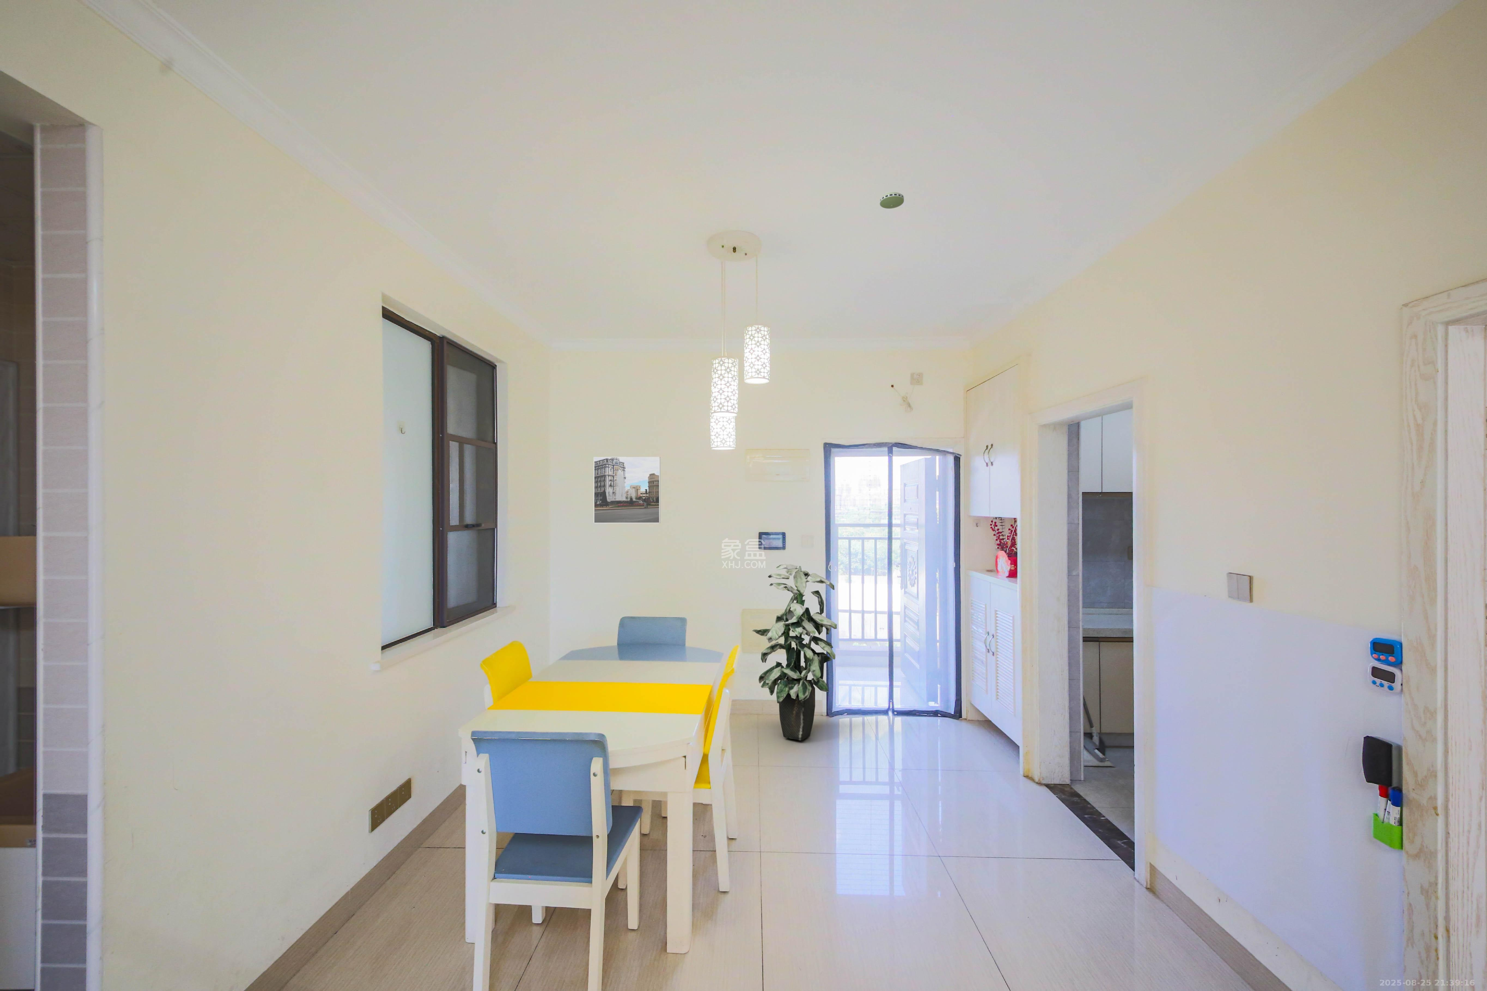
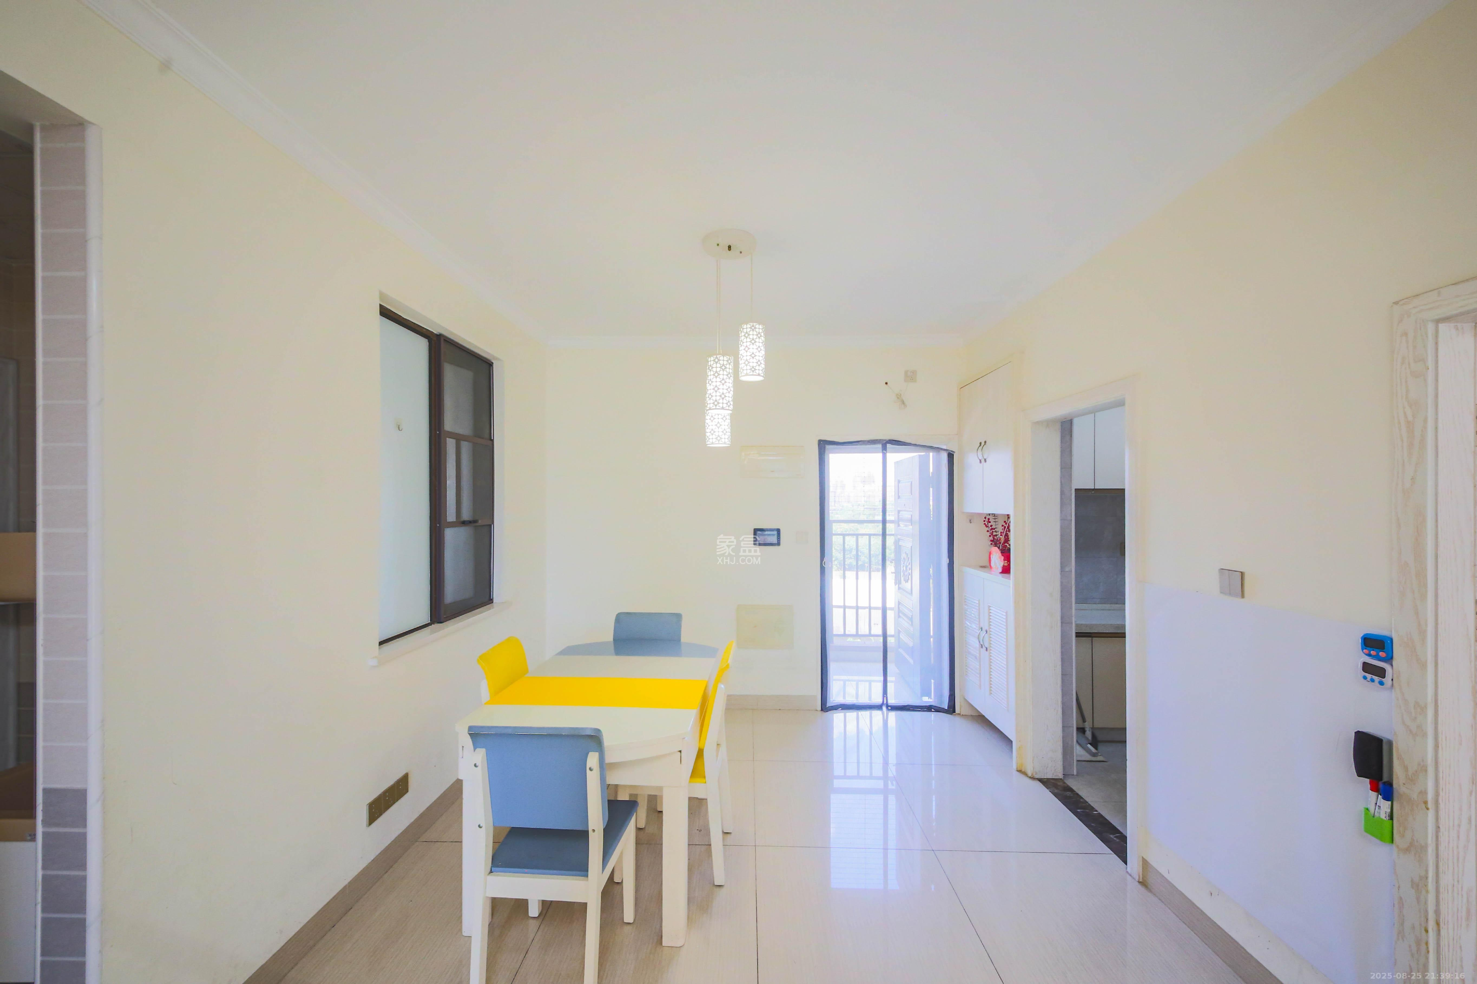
- indoor plant [752,564,838,741]
- smoke detector [880,192,904,209]
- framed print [593,457,661,523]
